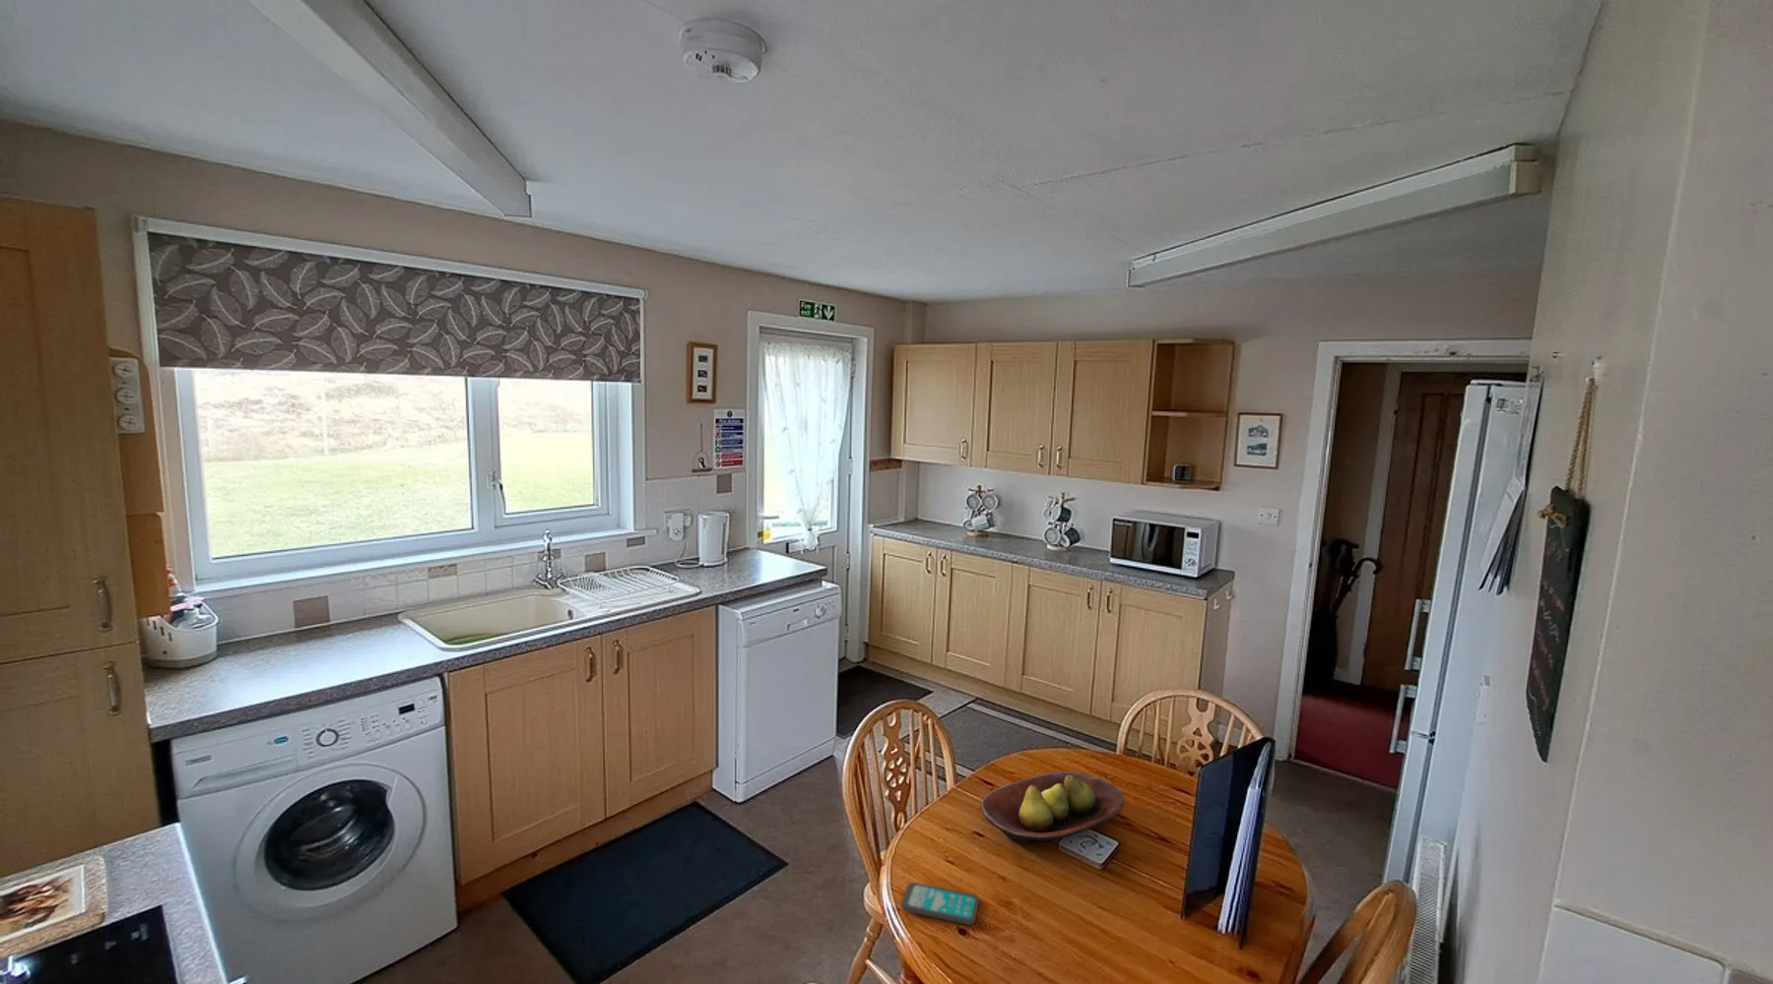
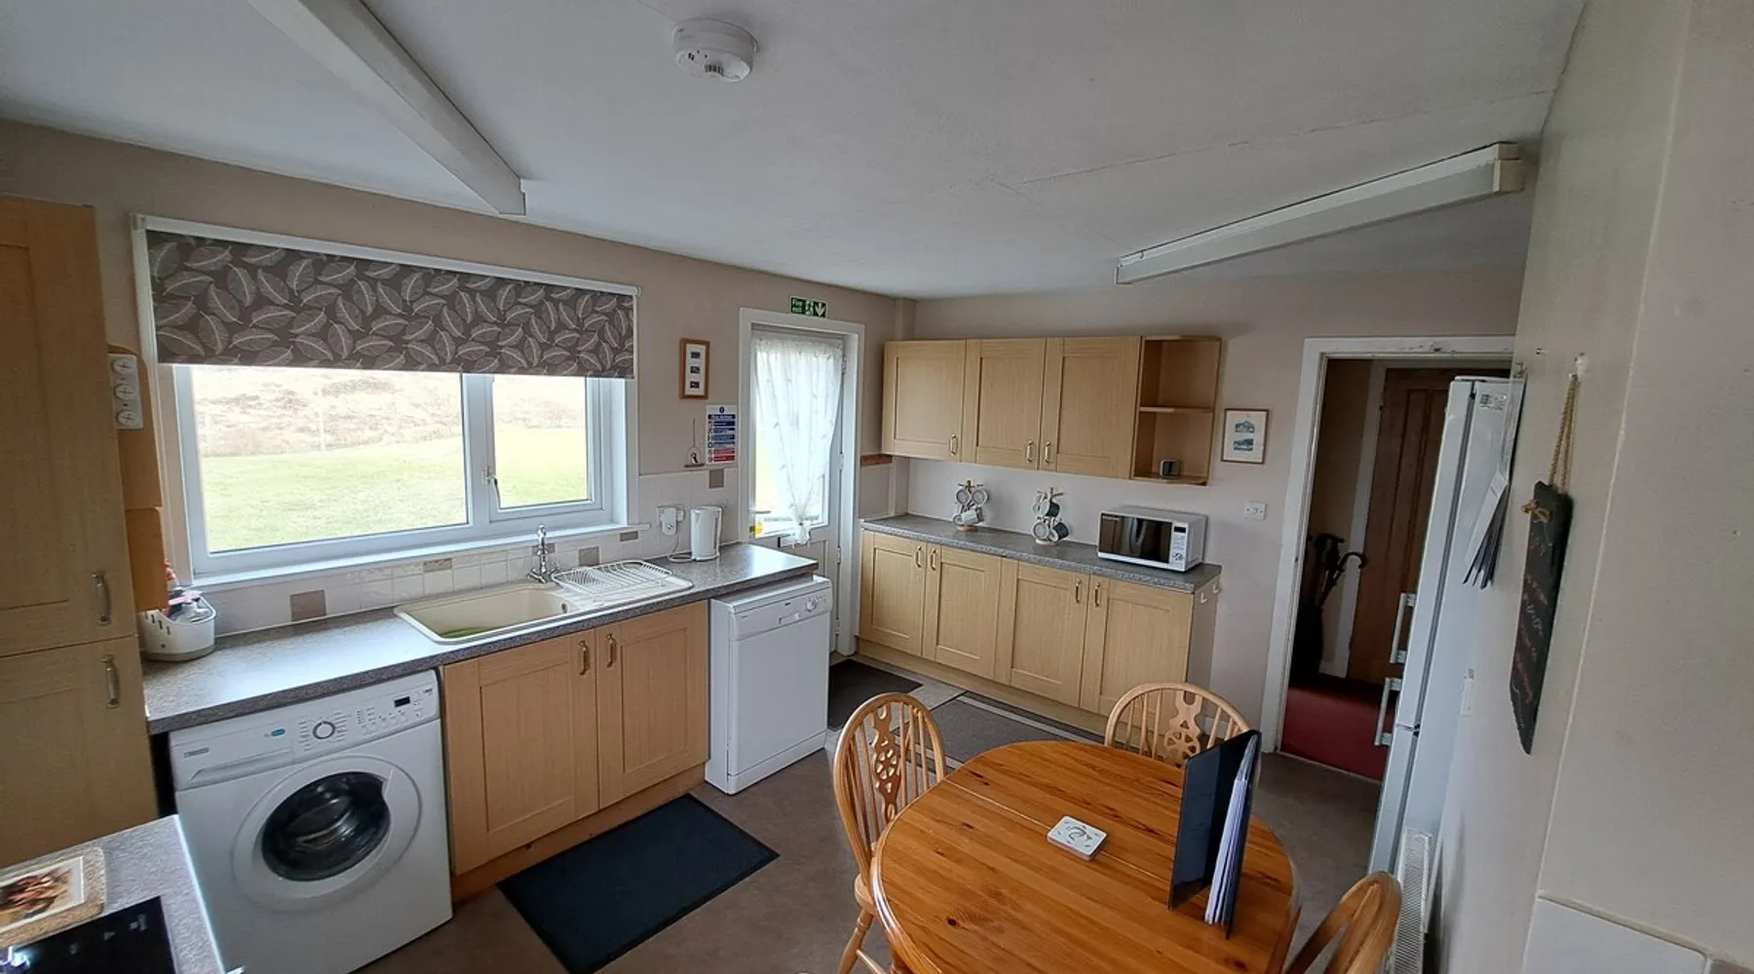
- fruit bowl [979,772,1125,846]
- smartphone [900,882,980,926]
